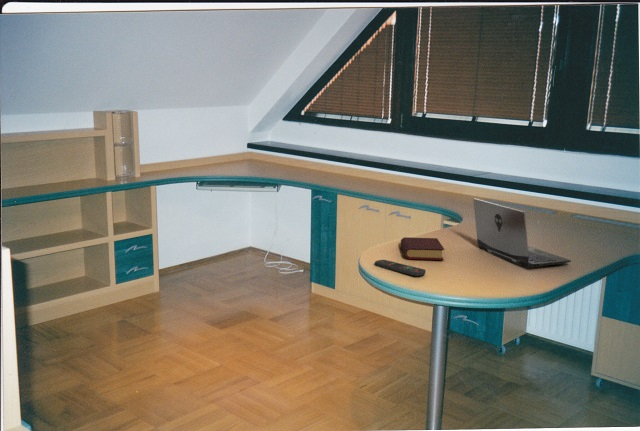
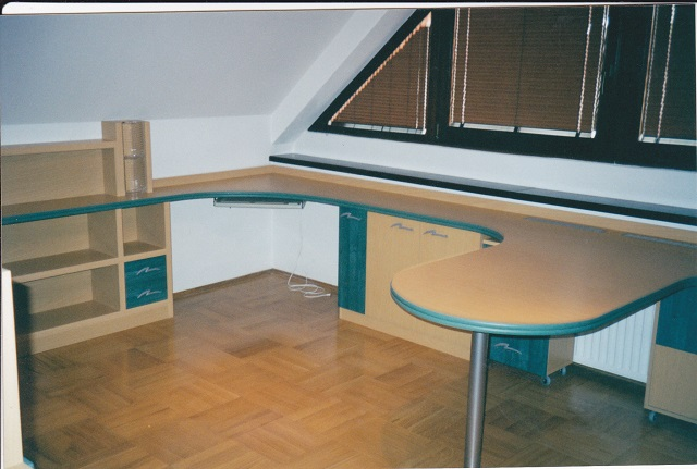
- book [400,236,445,261]
- remote control [374,259,427,277]
- laptop [472,197,572,268]
